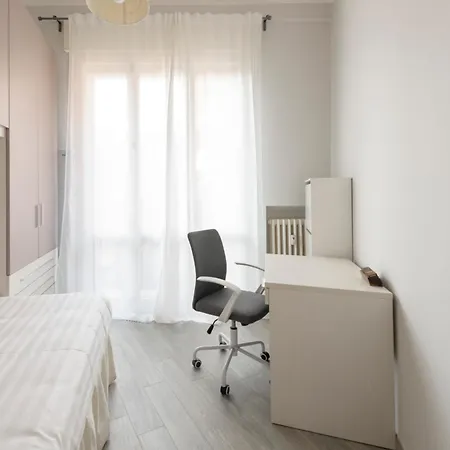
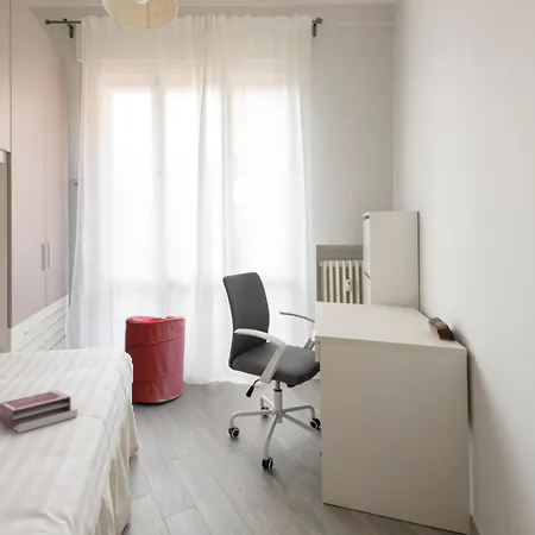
+ laundry hamper [124,315,187,404]
+ book [0,389,78,434]
